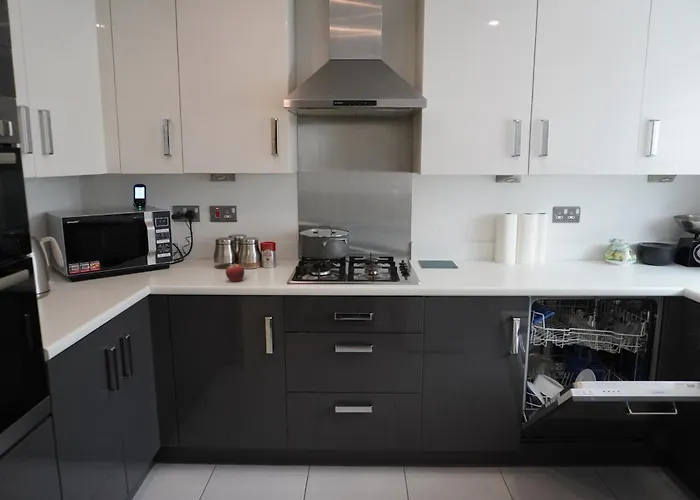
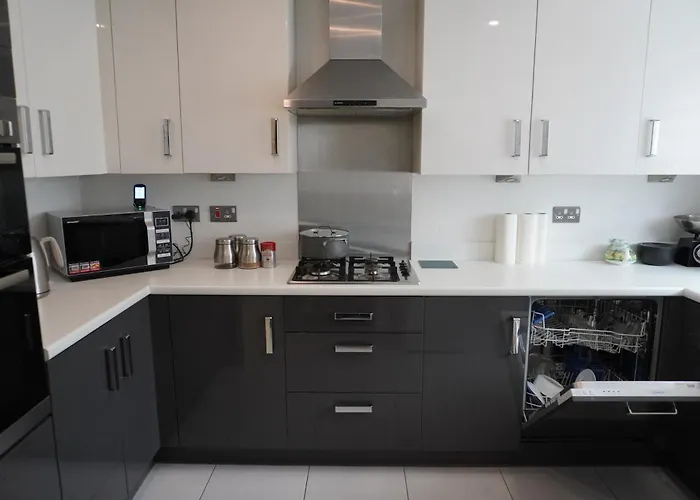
- fruit [225,263,245,282]
